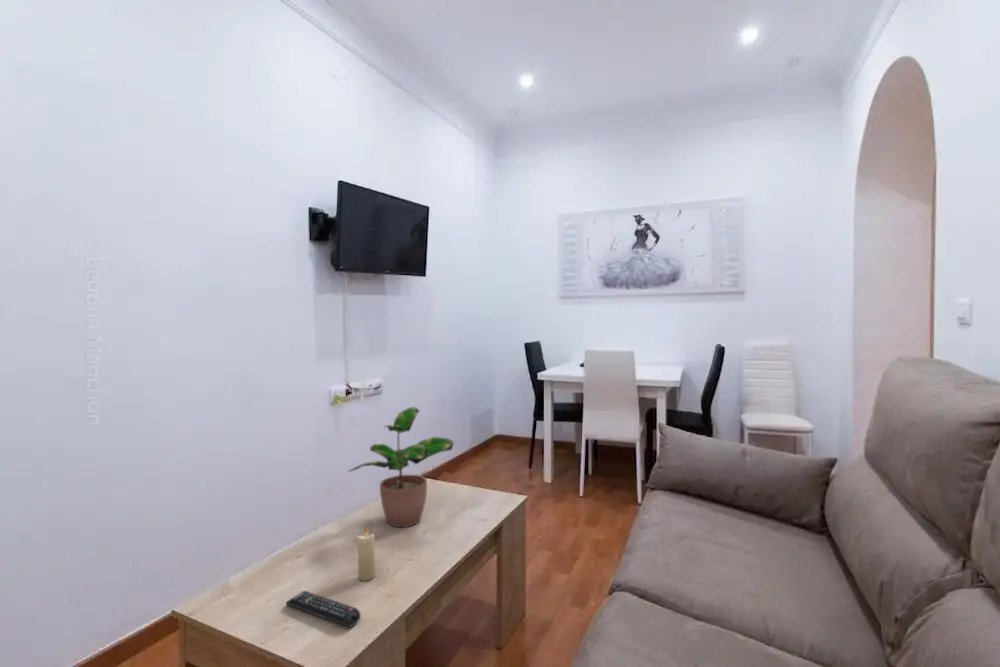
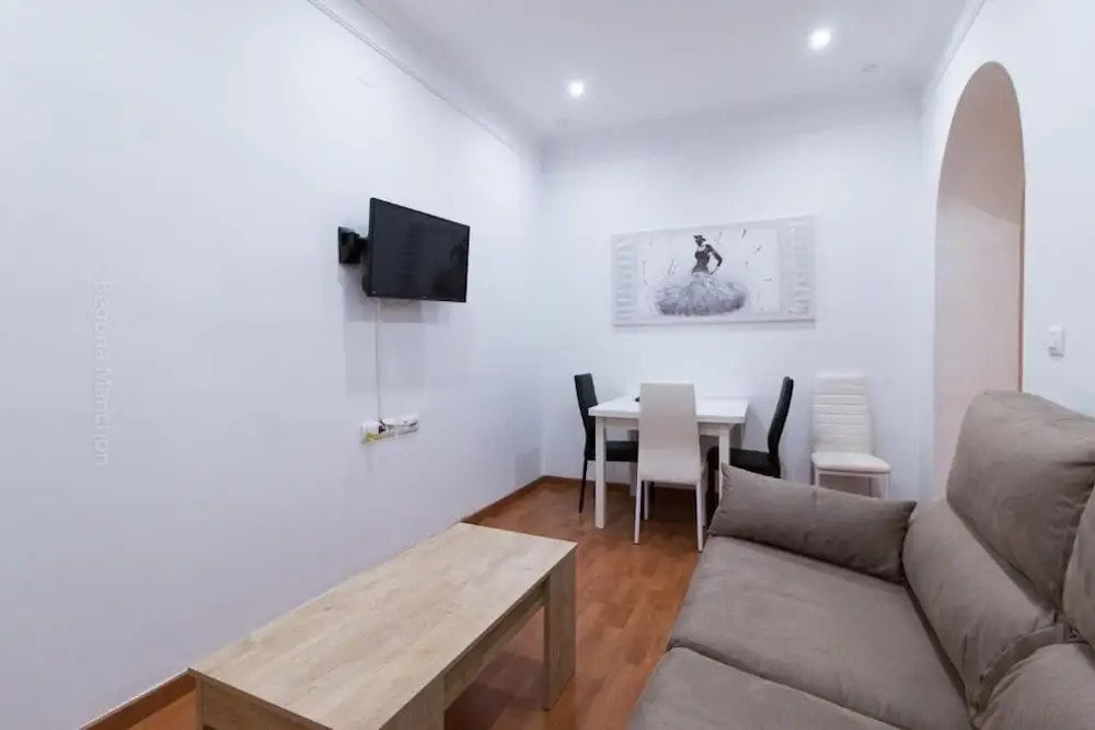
- potted plant [348,406,455,528]
- remote control [285,590,362,628]
- candle [356,525,376,582]
